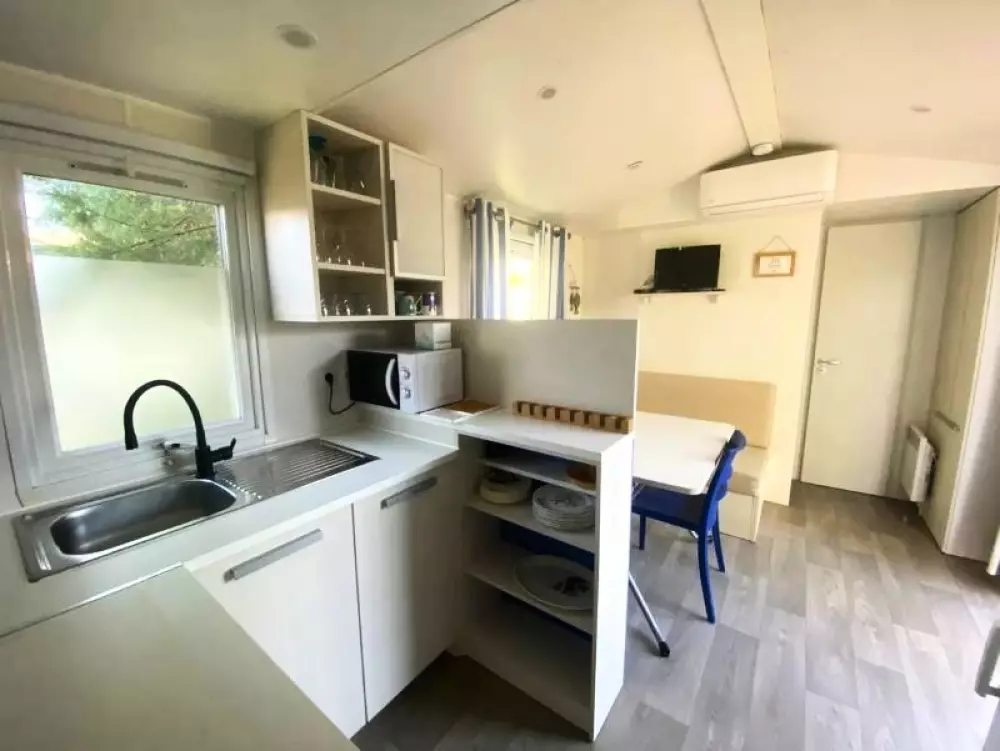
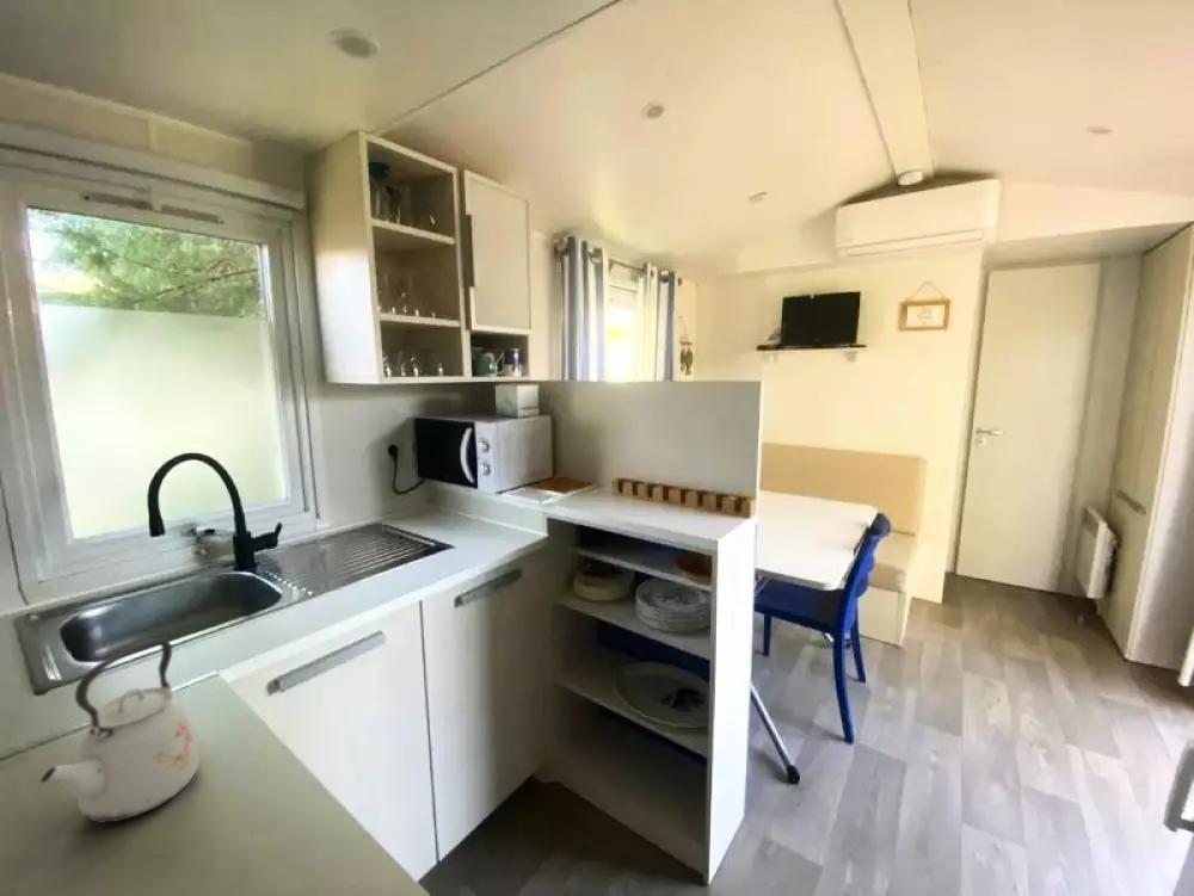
+ kettle [38,637,201,824]
